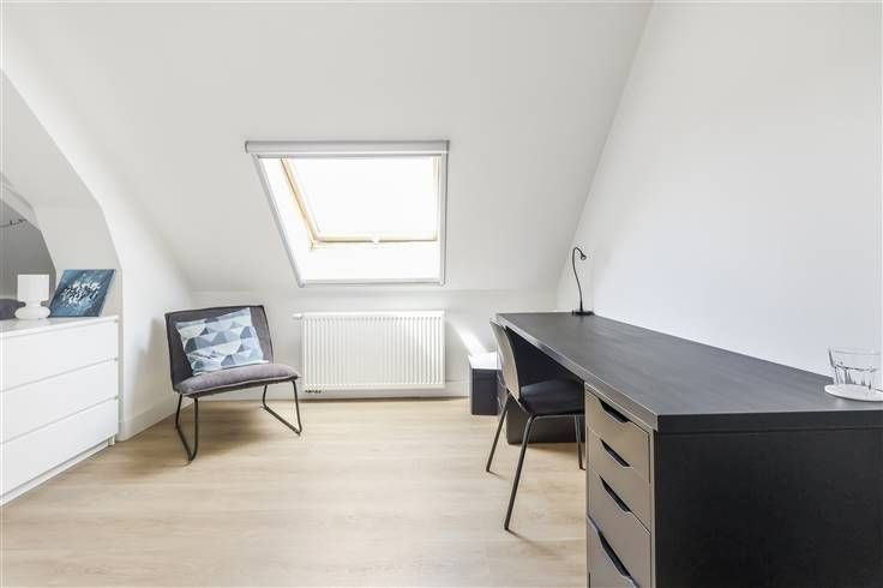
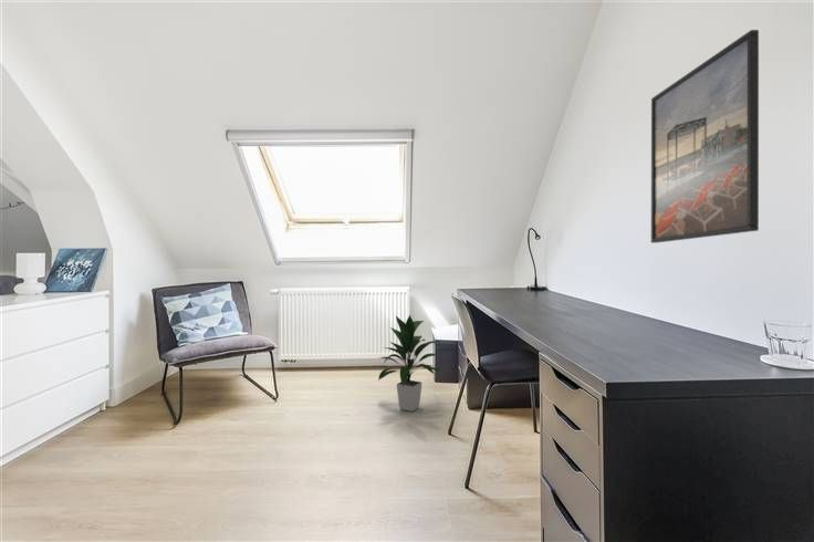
+ indoor plant [377,314,445,413]
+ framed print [650,29,760,244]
